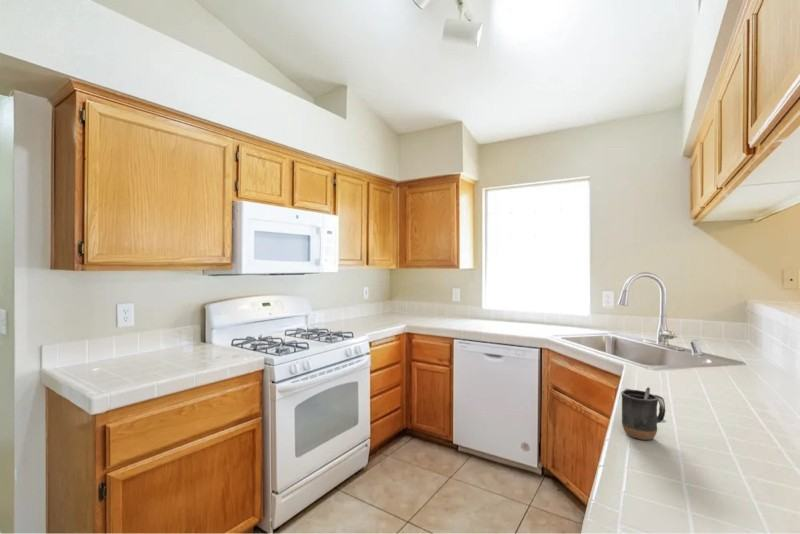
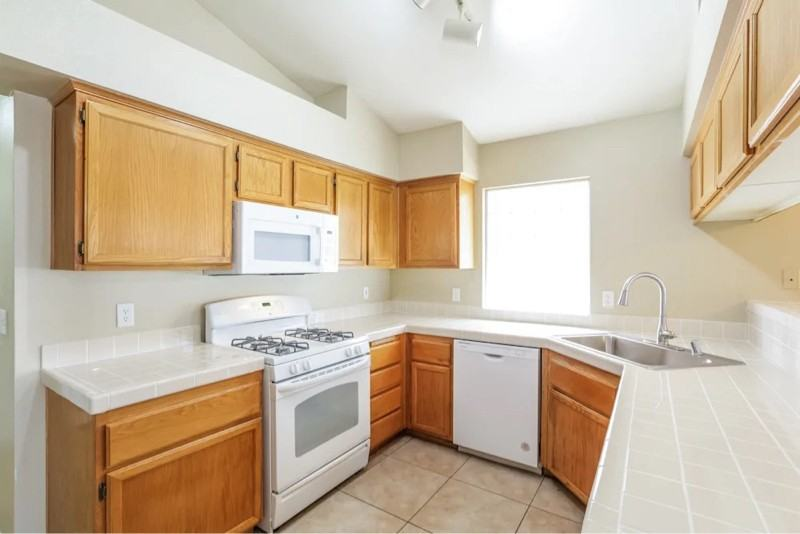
- mug [620,386,667,441]
